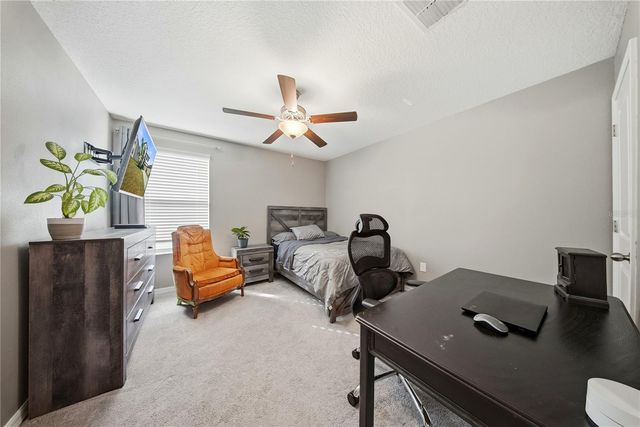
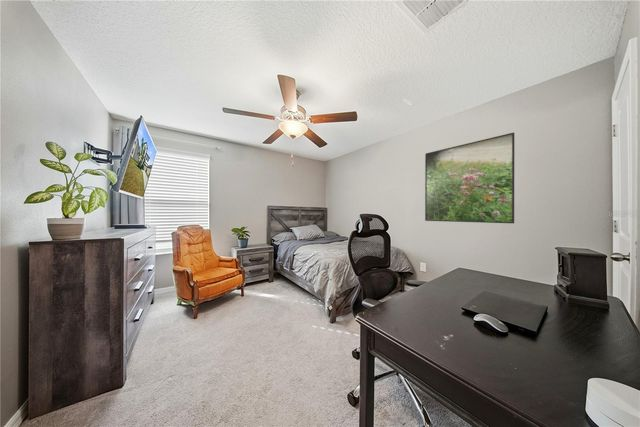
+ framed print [424,131,515,224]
